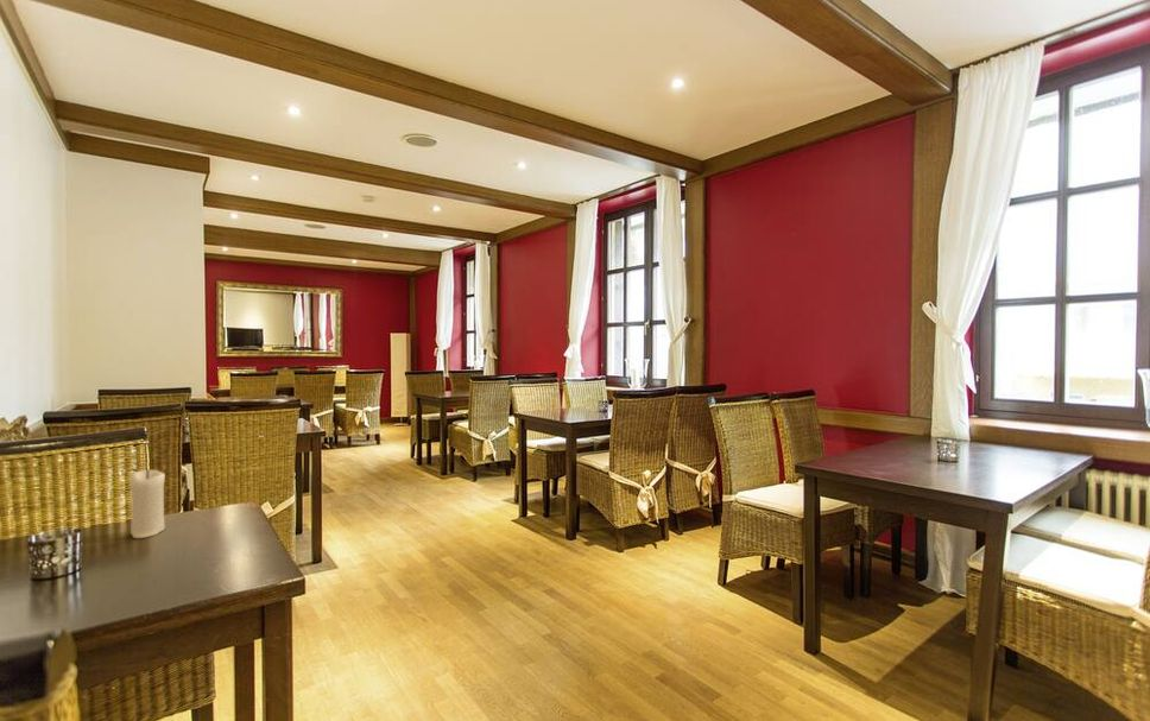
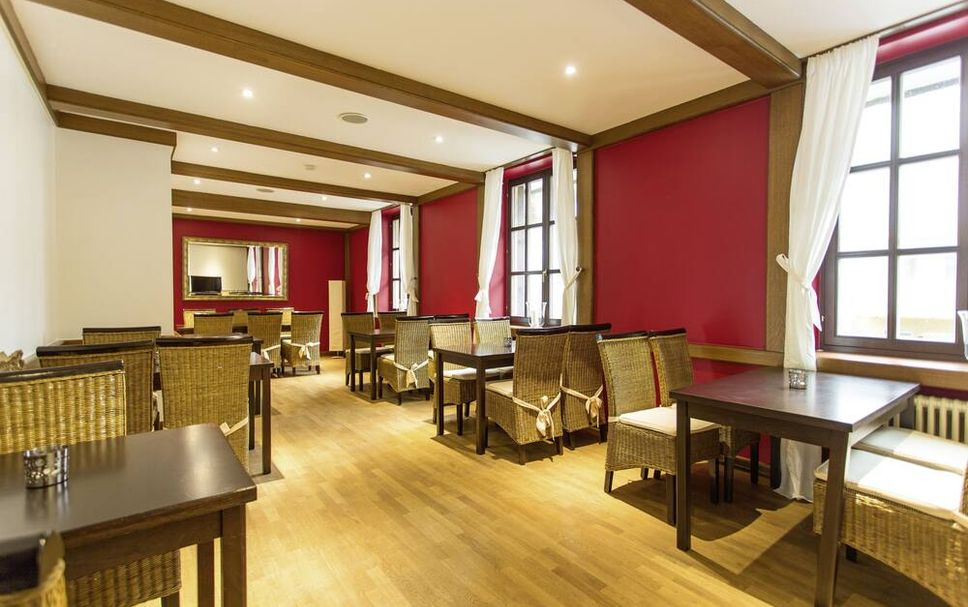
- candle [129,468,166,539]
